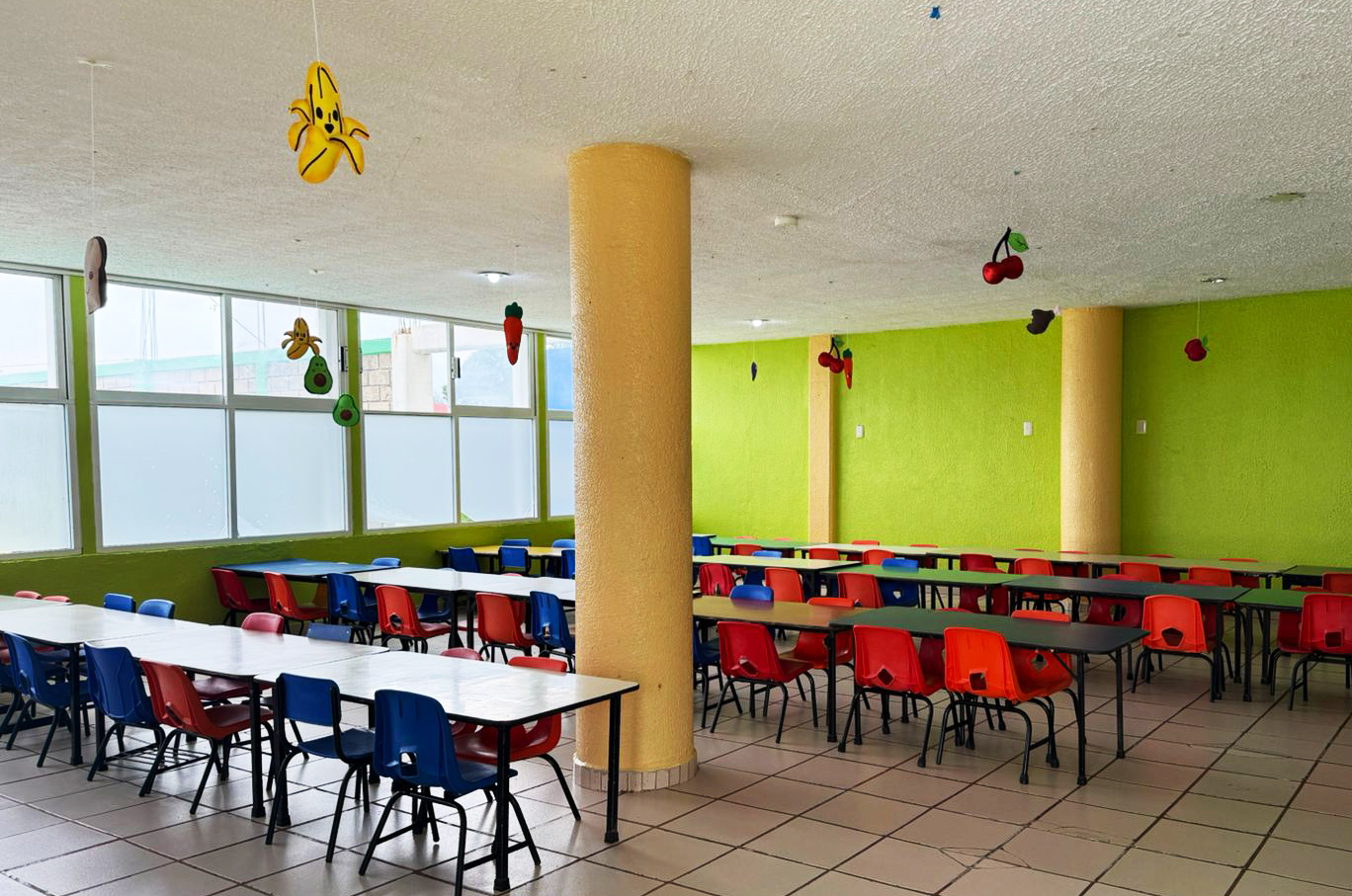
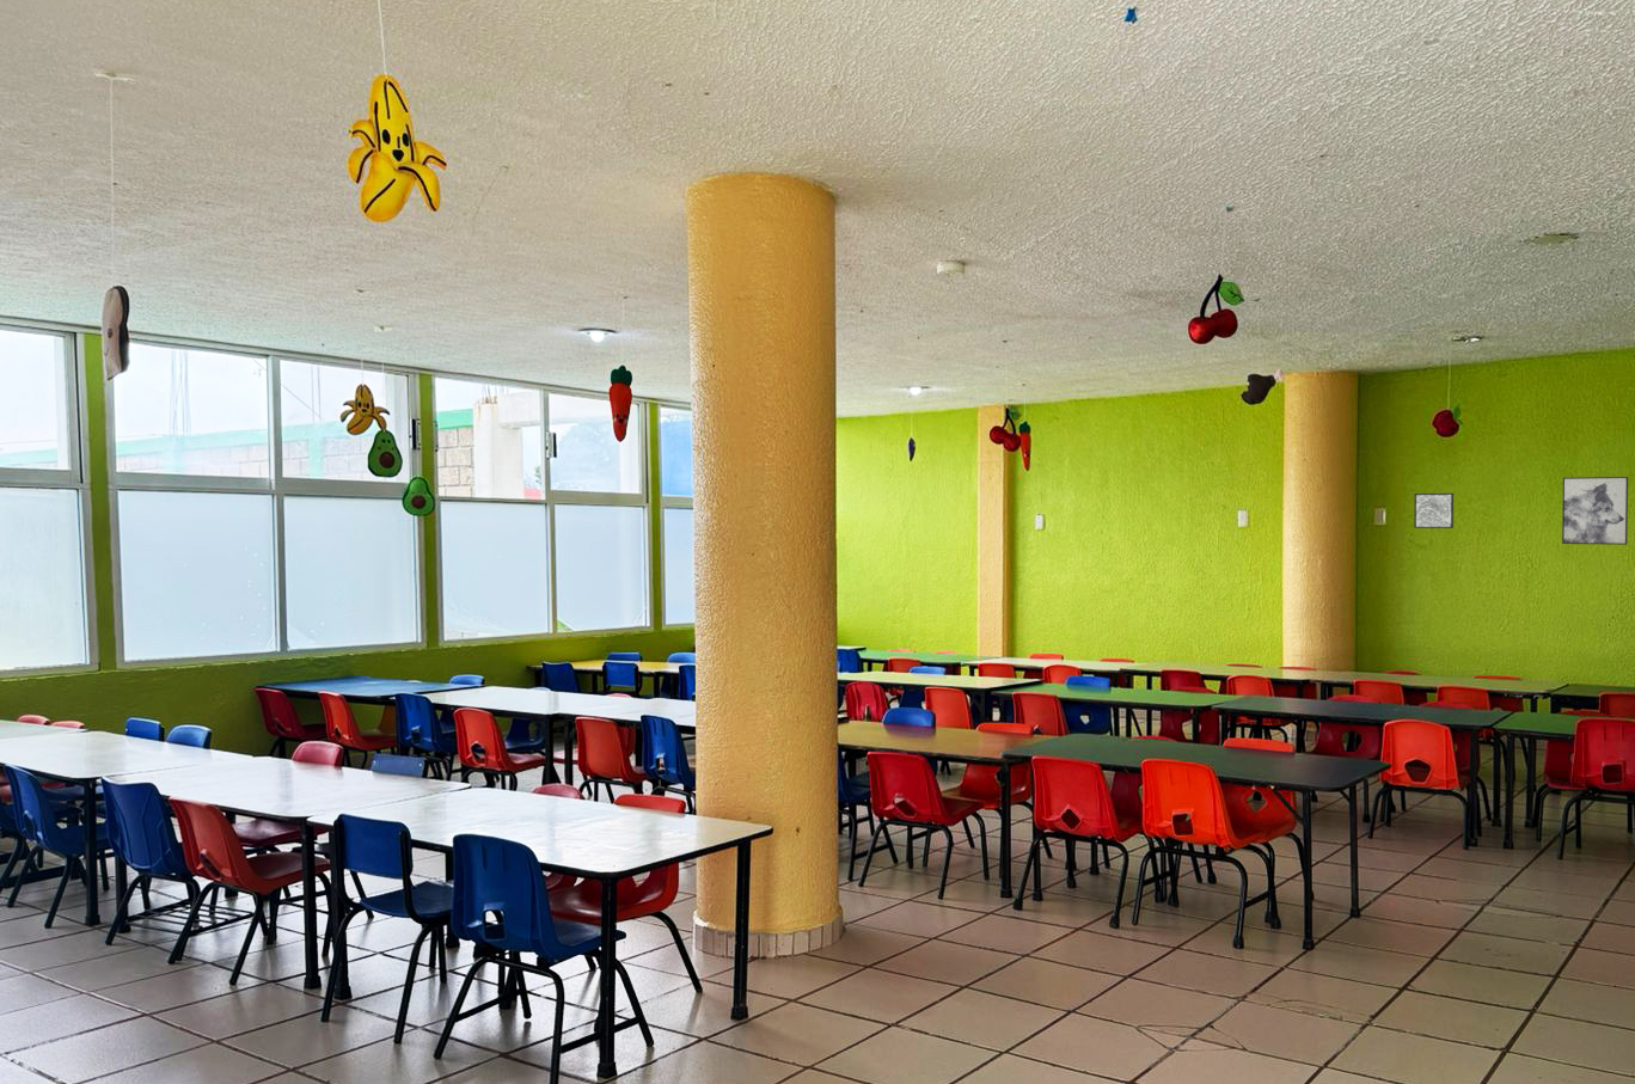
+ wall art [1561,475,1629,546]
+ wall art [1412,492,1455,530]
